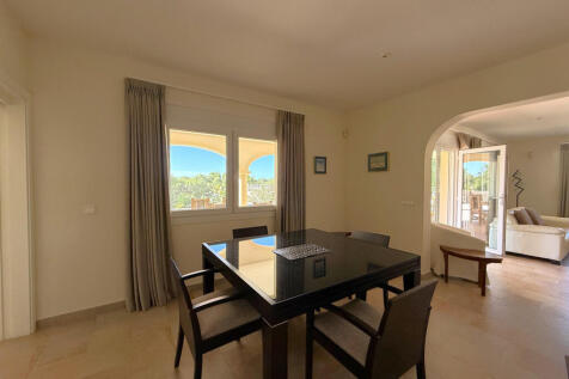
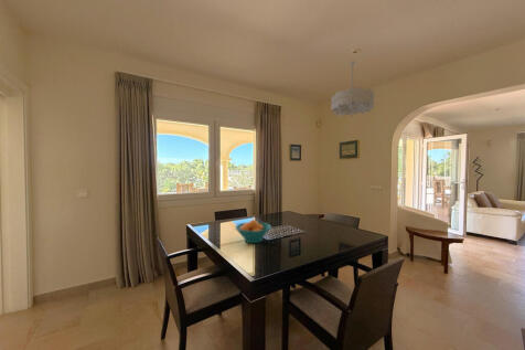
+ chandelier [330,60,375,119]
+ fruit bowl [234,219,272,244]
